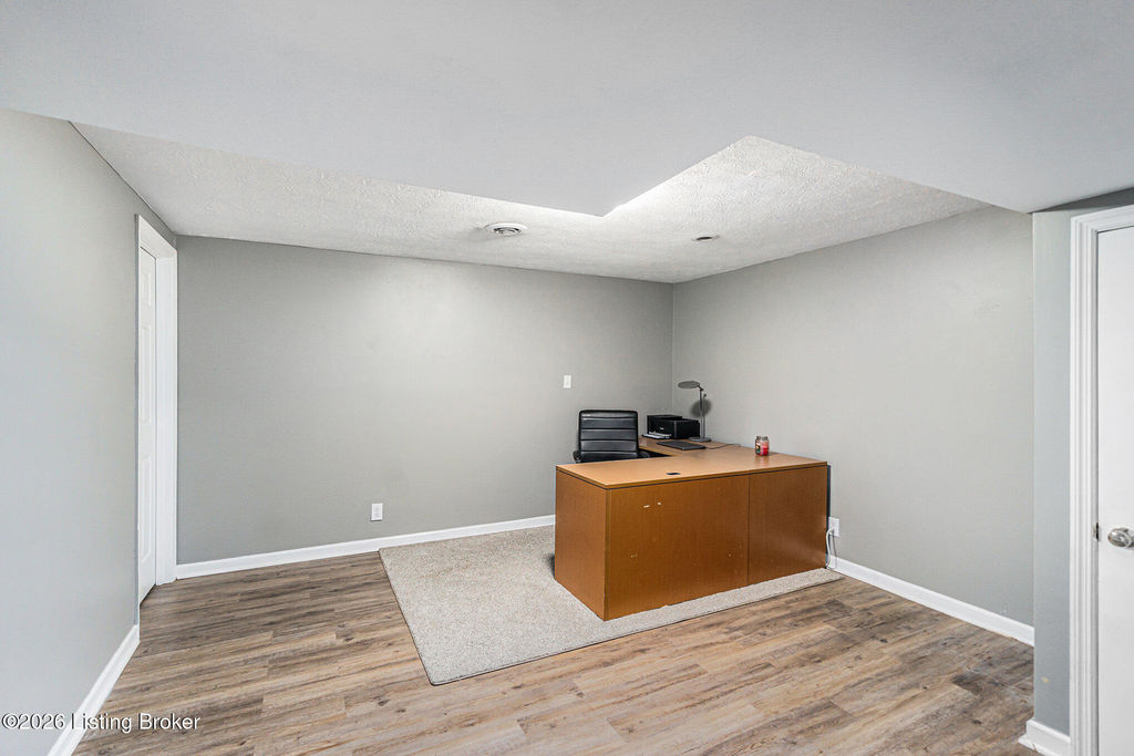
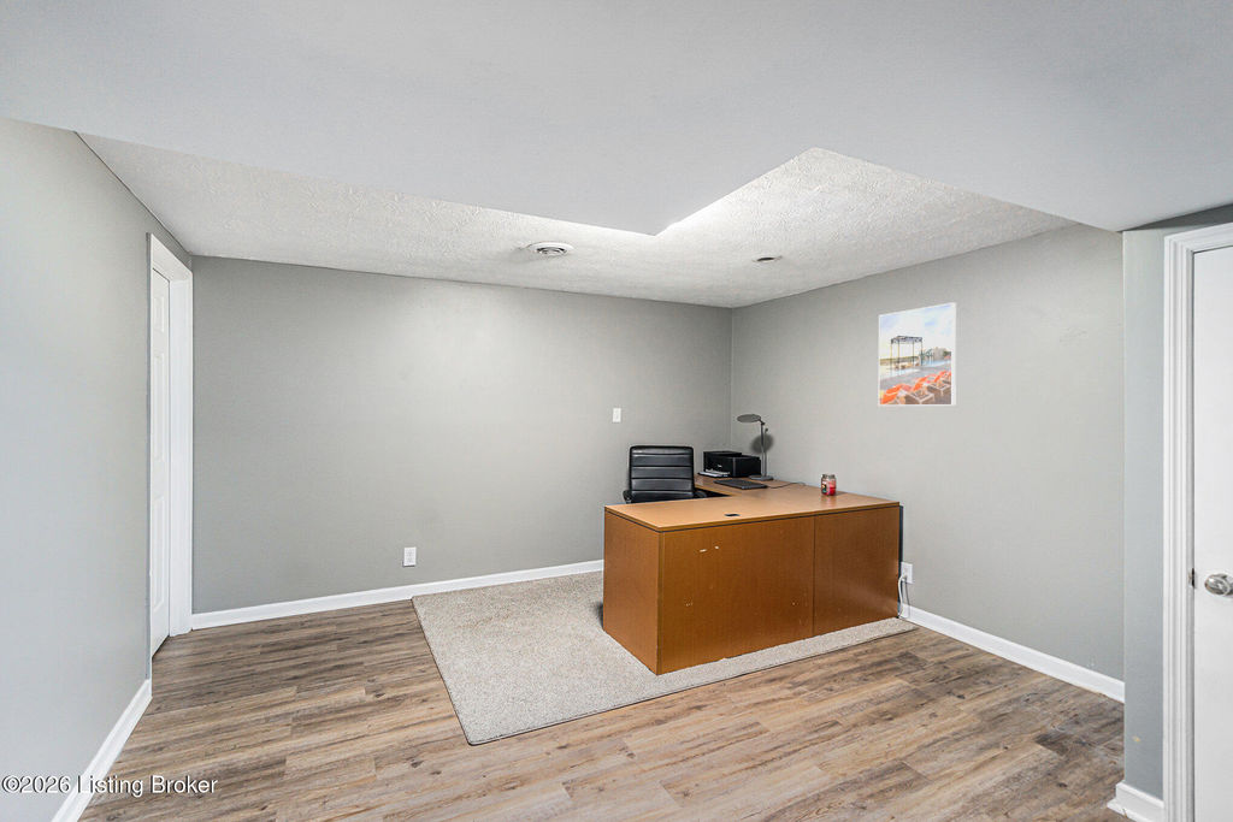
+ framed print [878,302,957,407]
